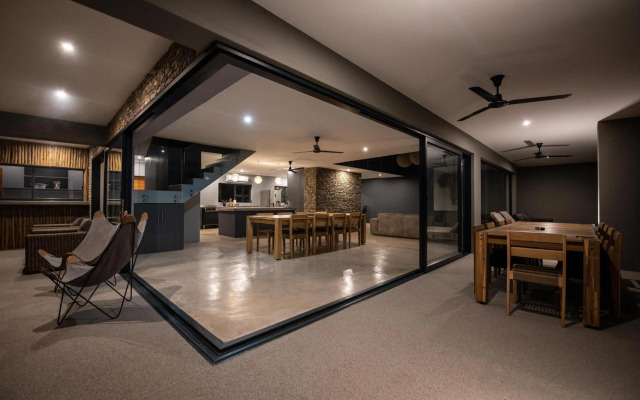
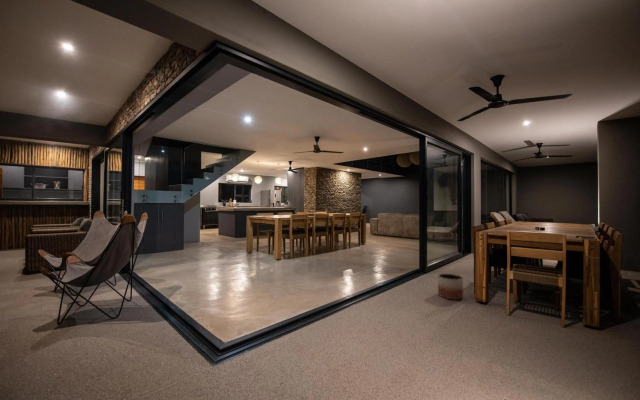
+ planter [437,273,464,301]
